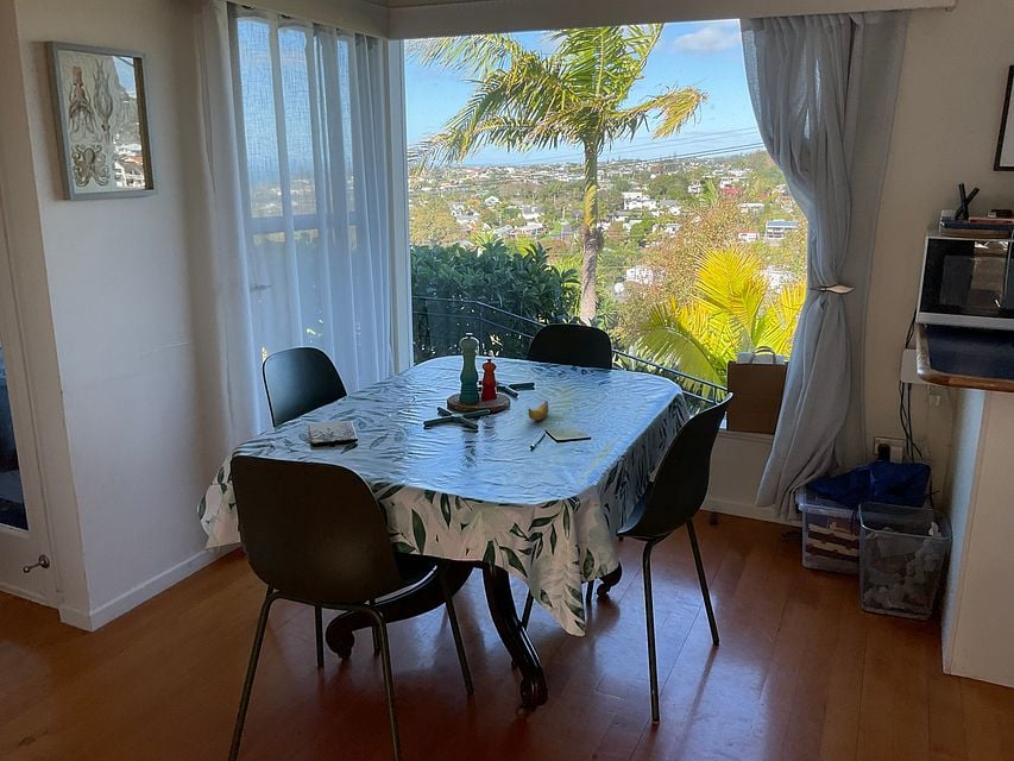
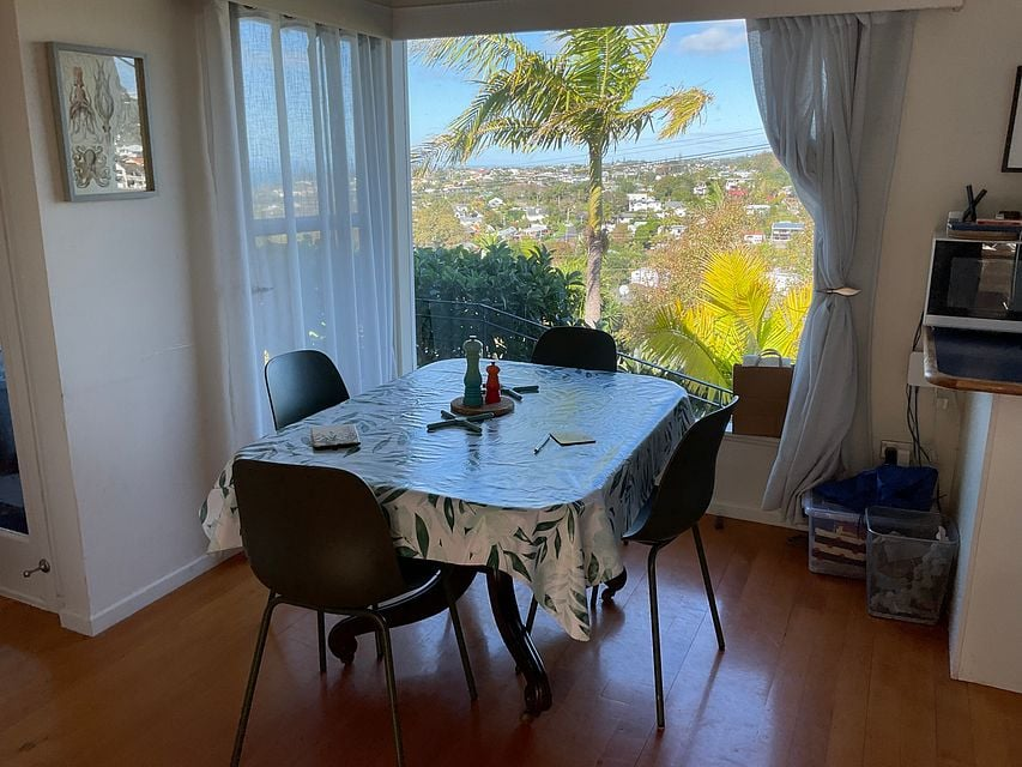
- banana [527,400,550,421]
